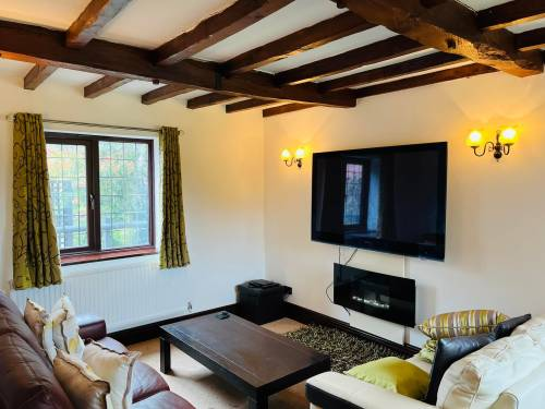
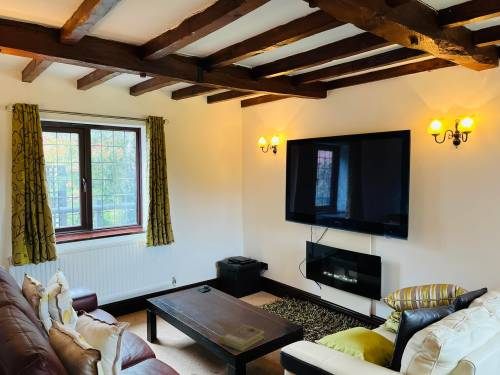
+ book [219,324,265,352]
